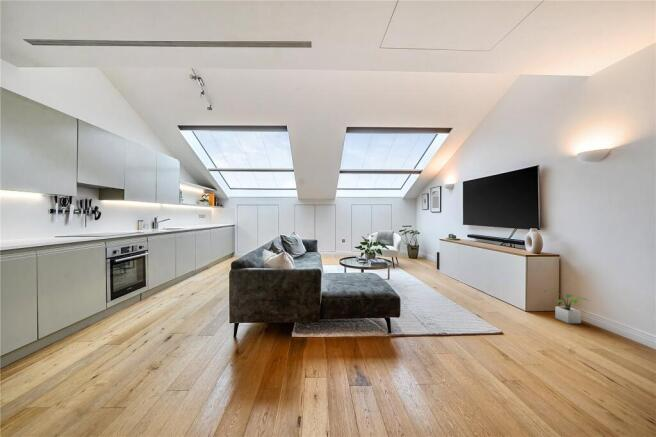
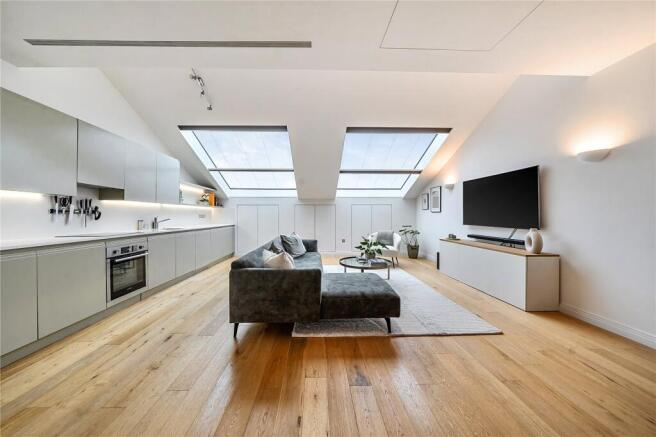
- potted plant [543,289,590,324]
